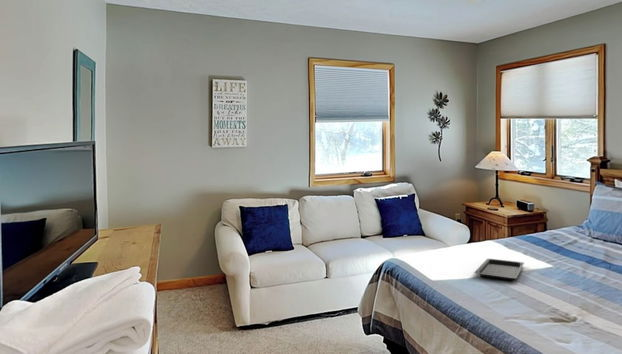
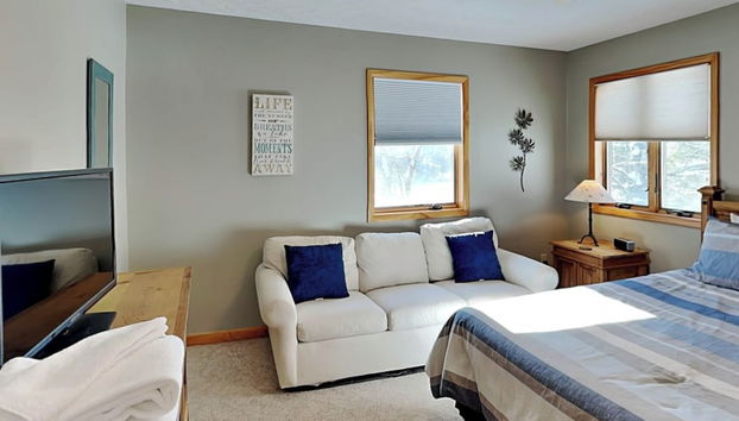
- serving tray [473,258,525,281]
